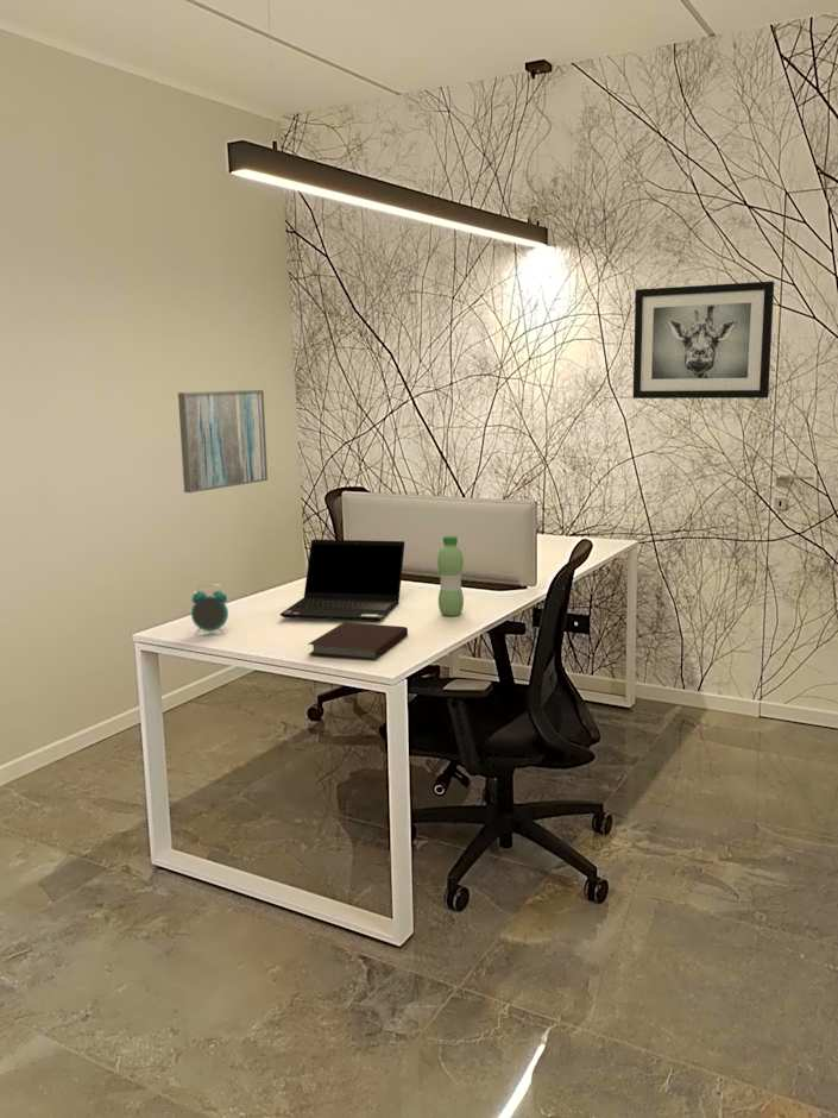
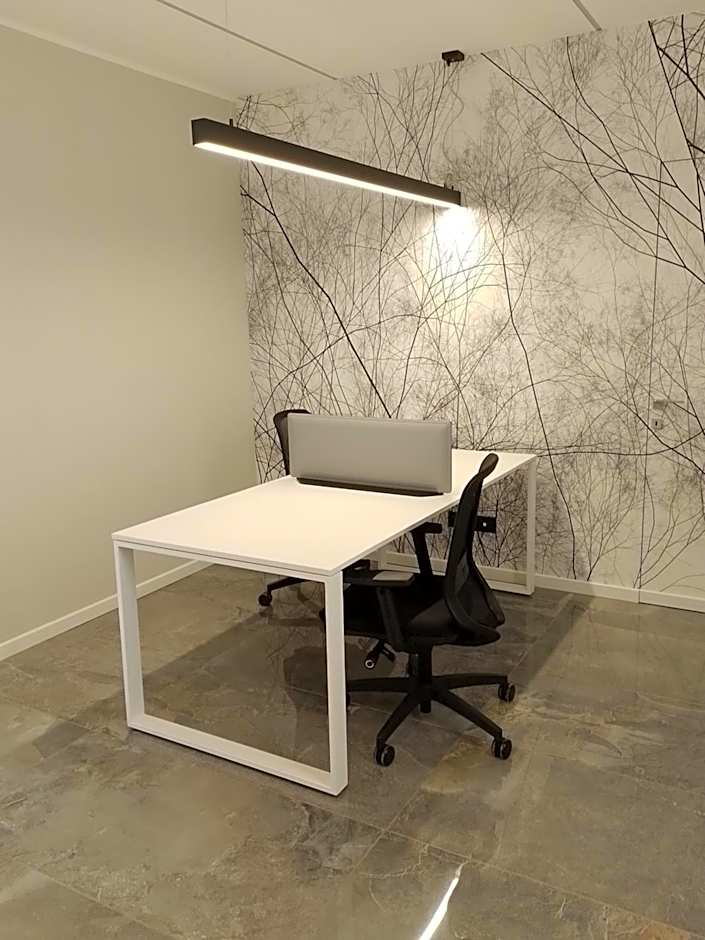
- wall art [177,389,269,494]
- alarm clock [190,583,229,636]
- notebook [307,621,409,661]
- water bottle [436,535,465,617]
- laptop computer [278,539,405,622]
- wall art [631,281,775,400]
